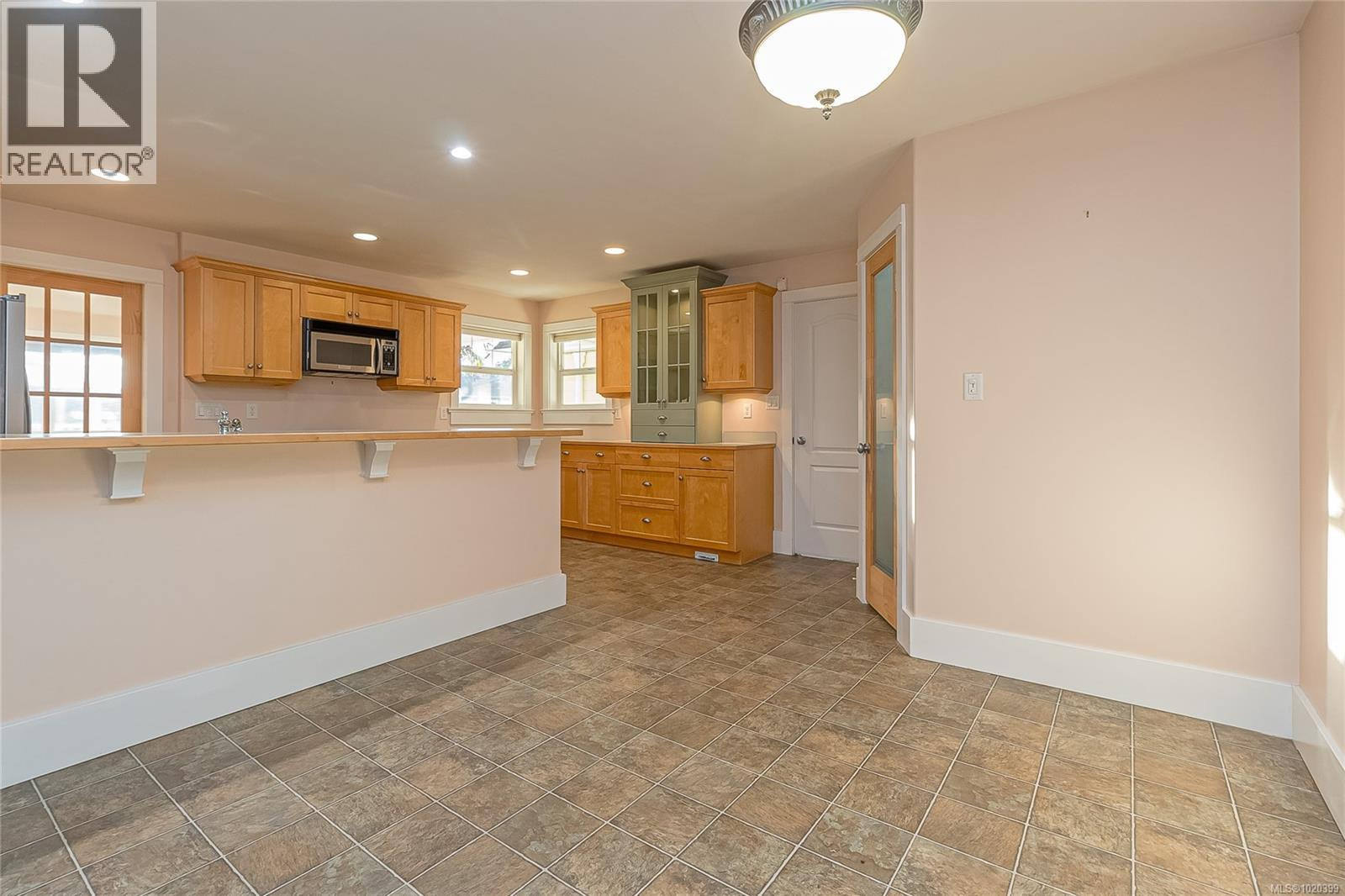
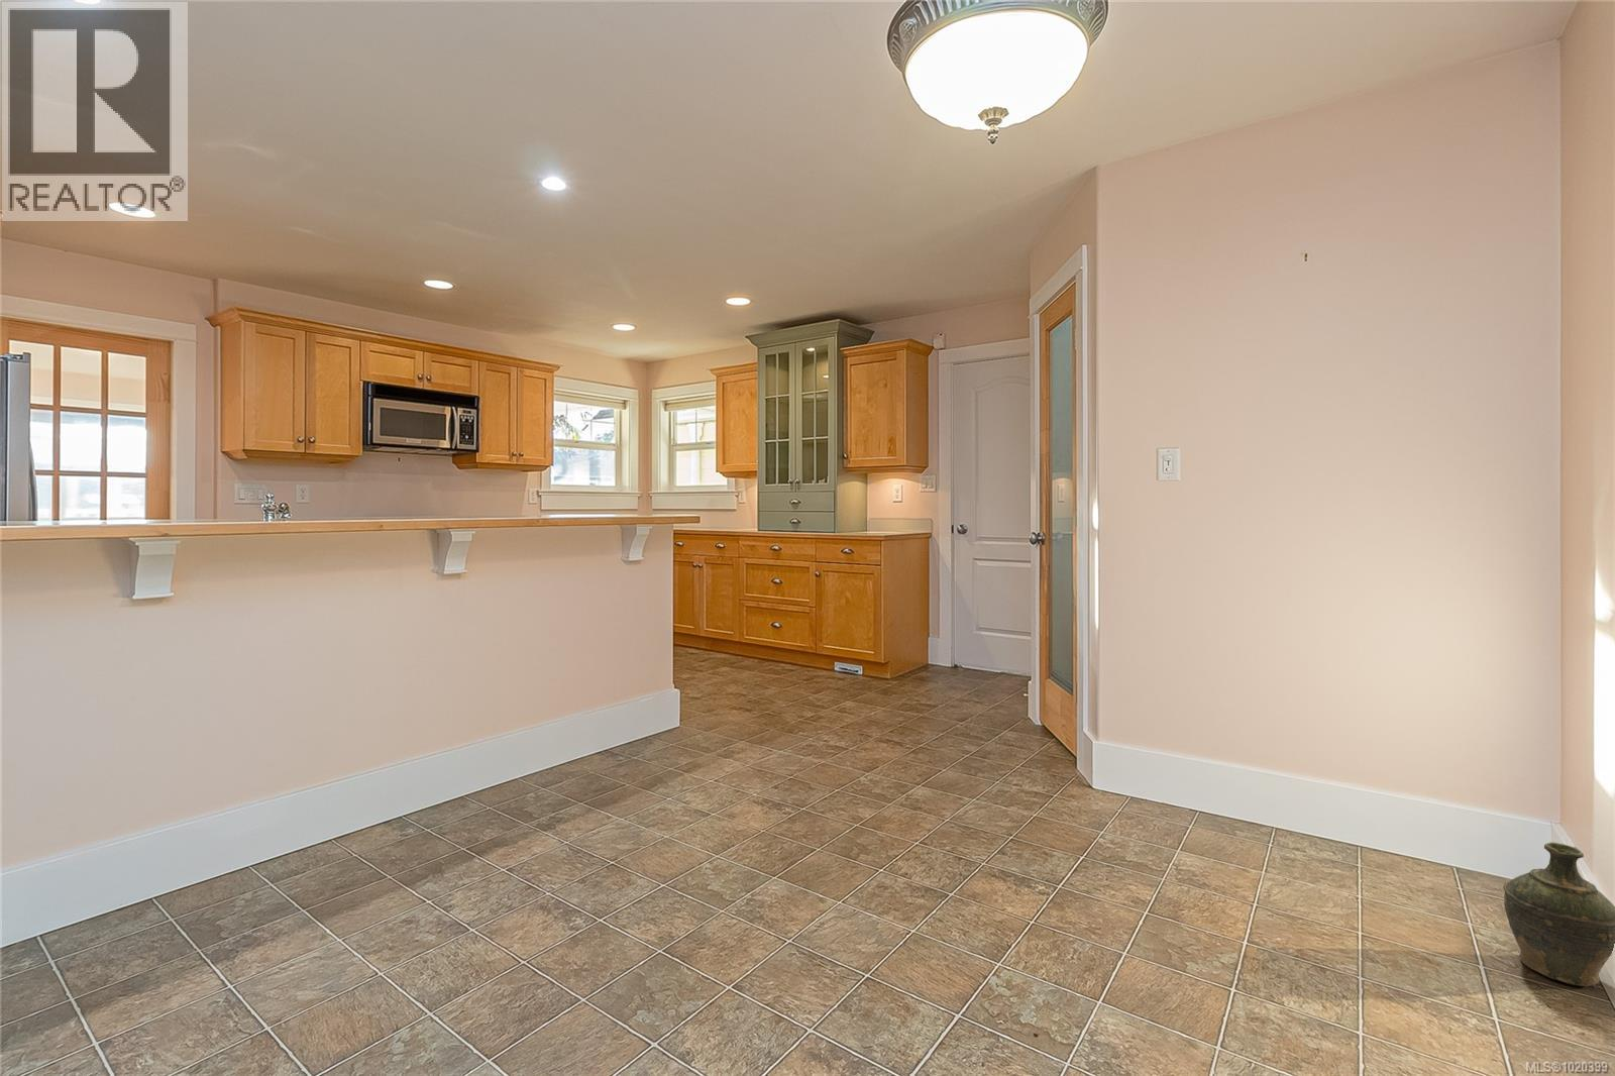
+ ceramic jug [1502,841,1615,987]
